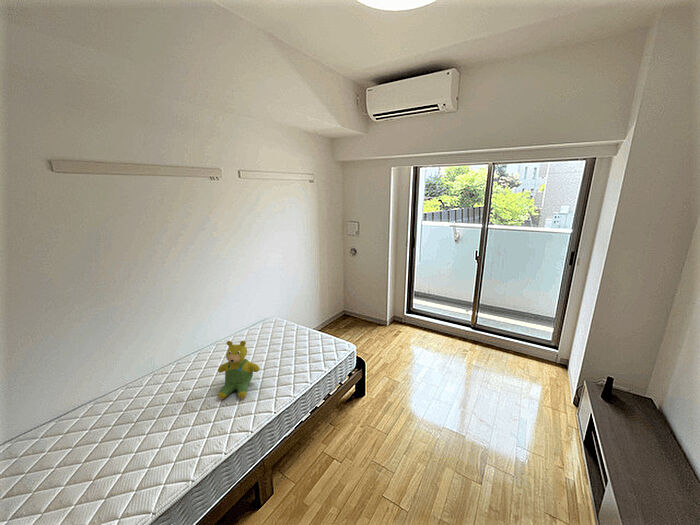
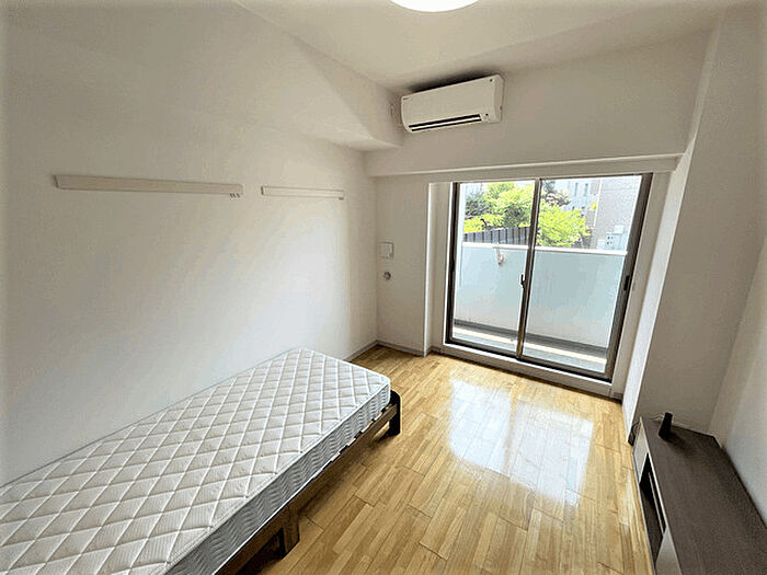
- teddy bear [217,340,260,400]
